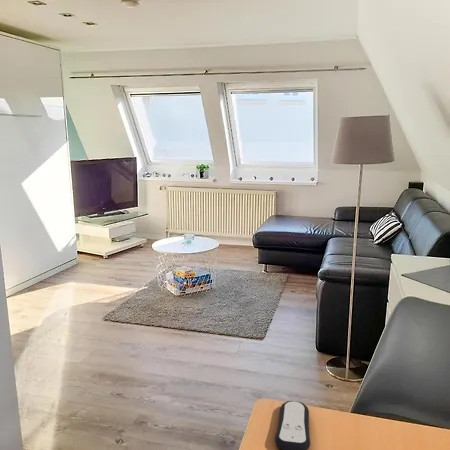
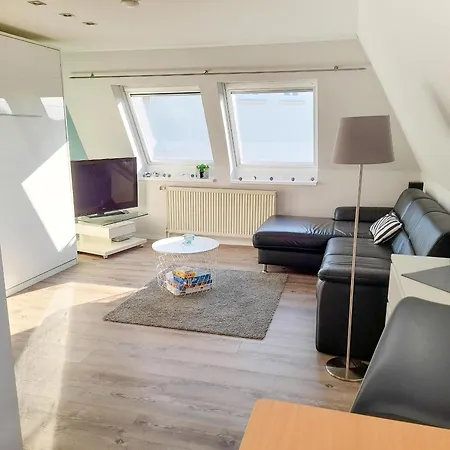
- remote control [274,400,311,450]
